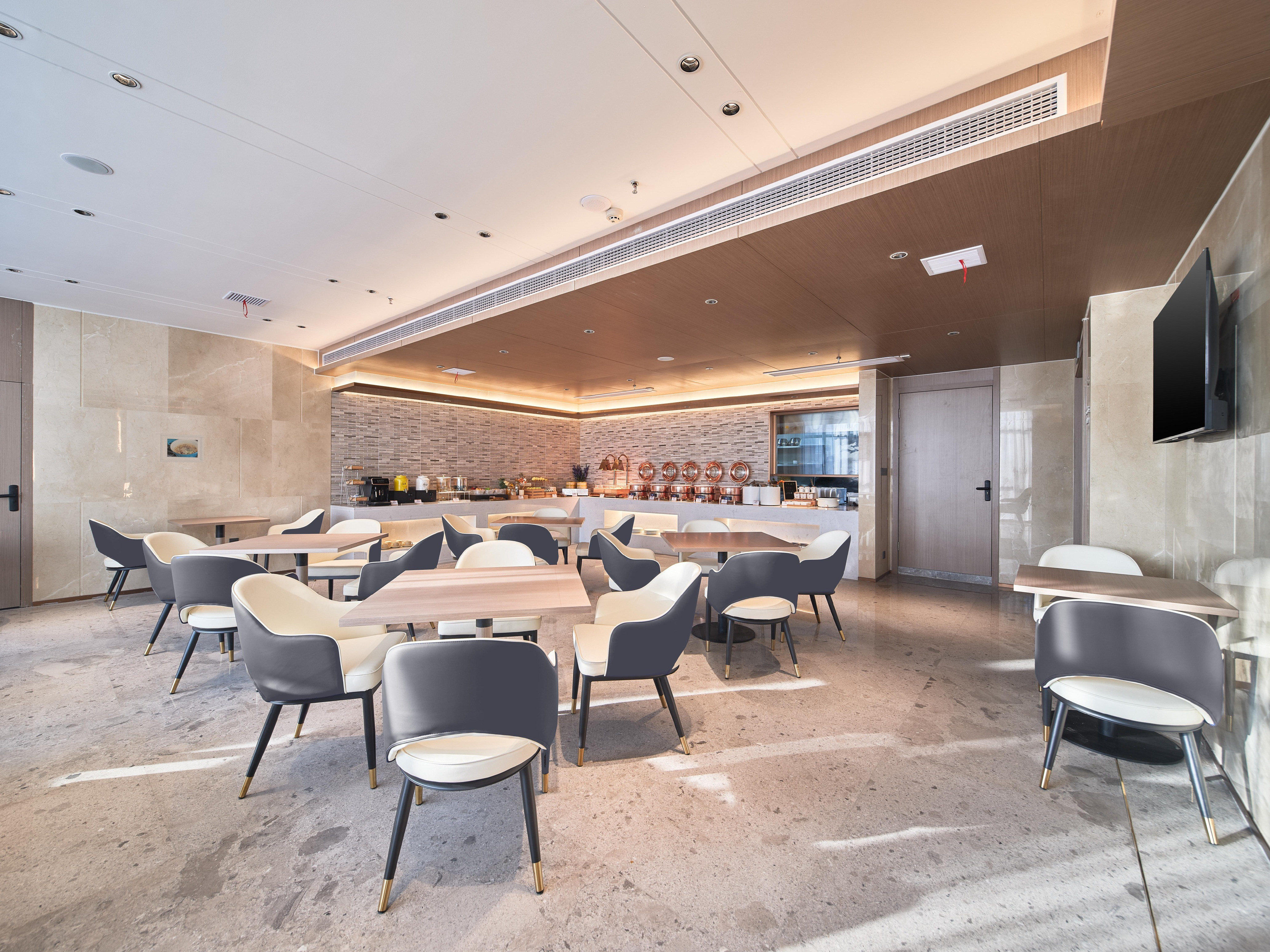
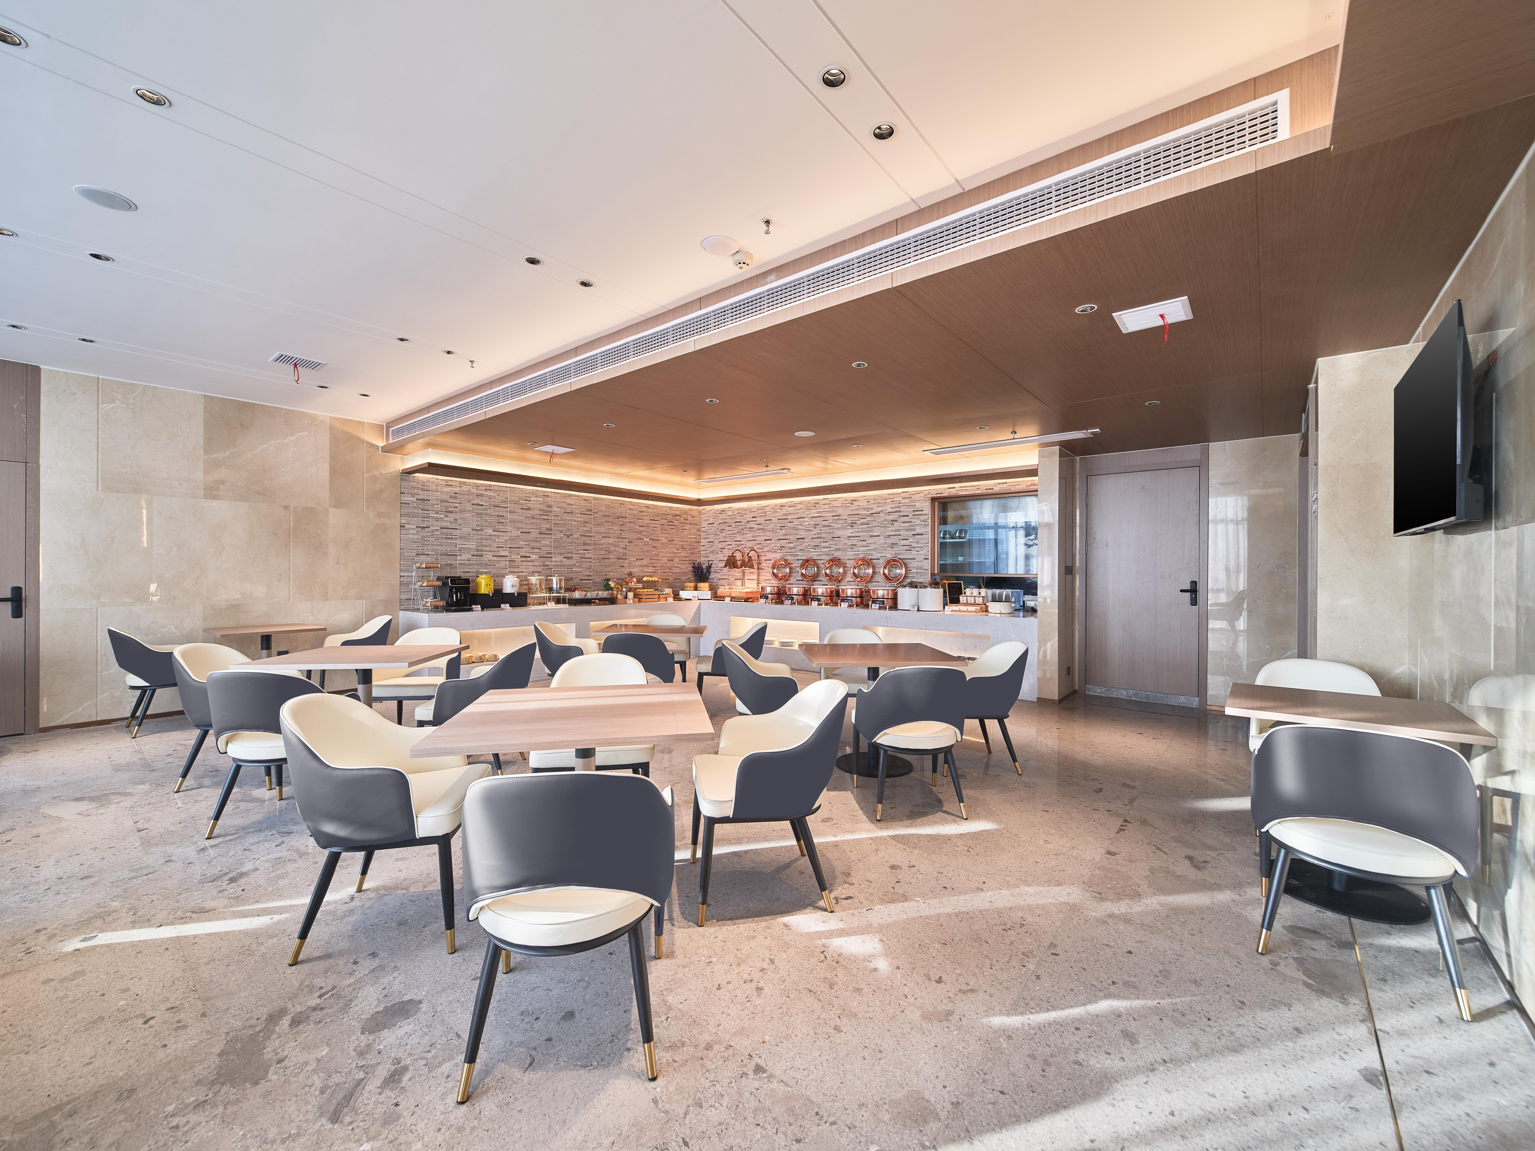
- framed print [160,433,204,463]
